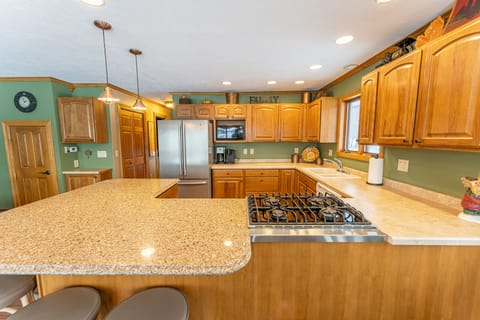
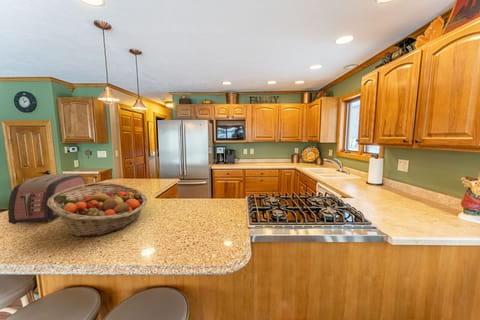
+ fruit basket [47,182,148,238]
+ toaster [7,173,87,225]
